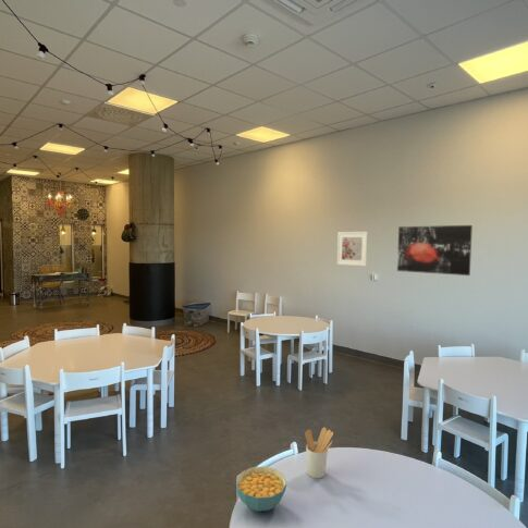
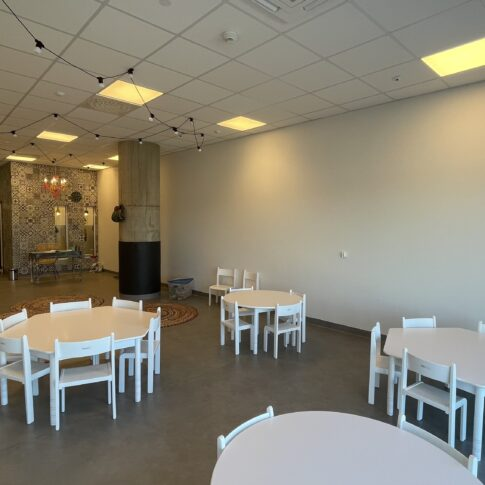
- wall art [396,224,474,277]
- cereal bowl [235,466,287,513]
- utensil holder [304,427,334,479]
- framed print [336,231,369,267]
